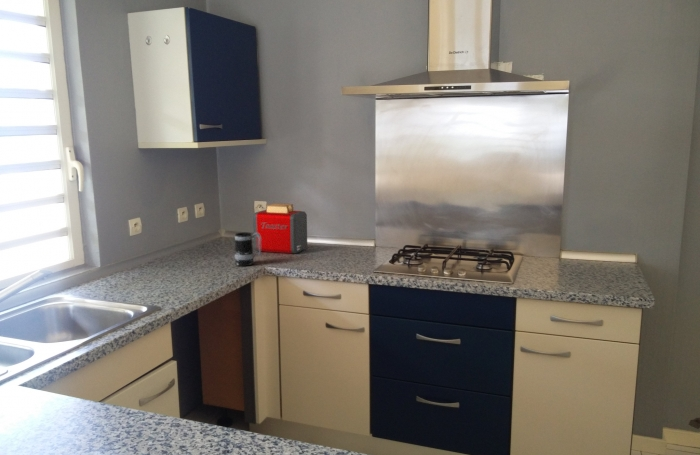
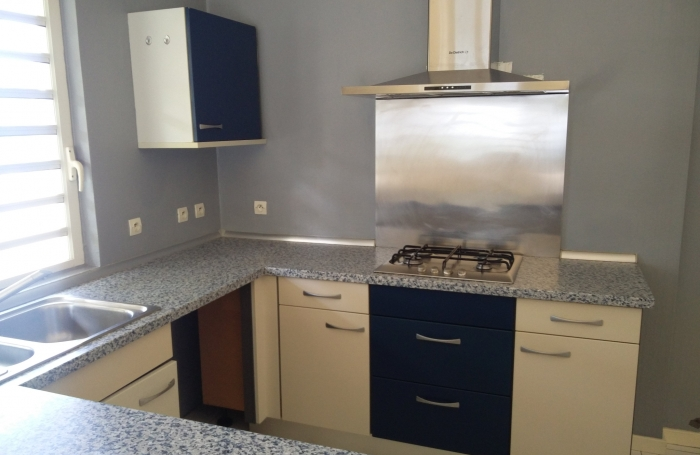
- mug [234,232,262,267]
- toaster [252,202,308,254]
